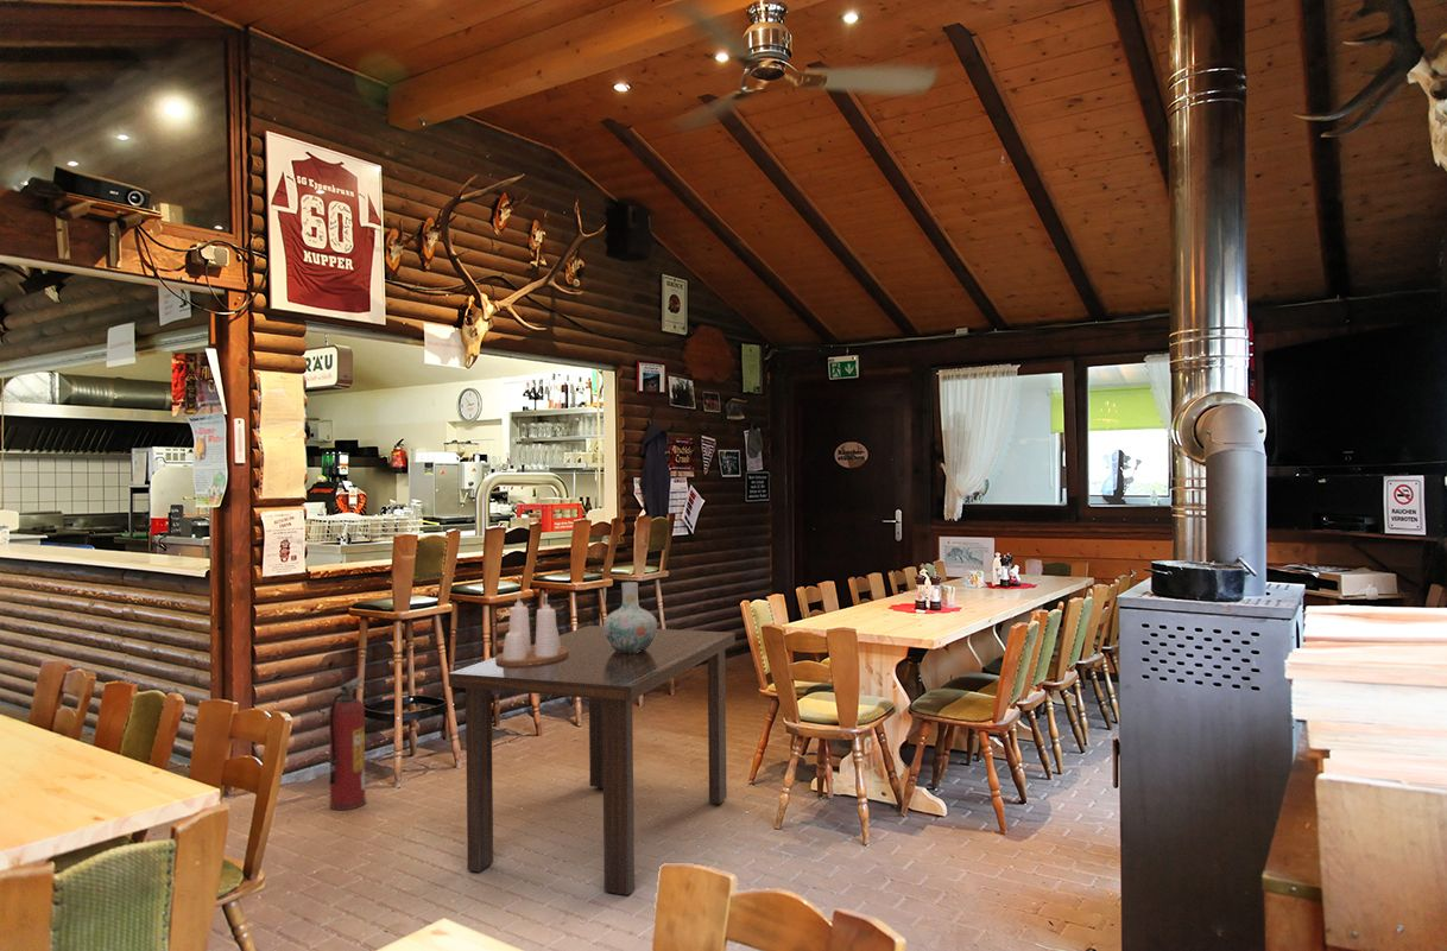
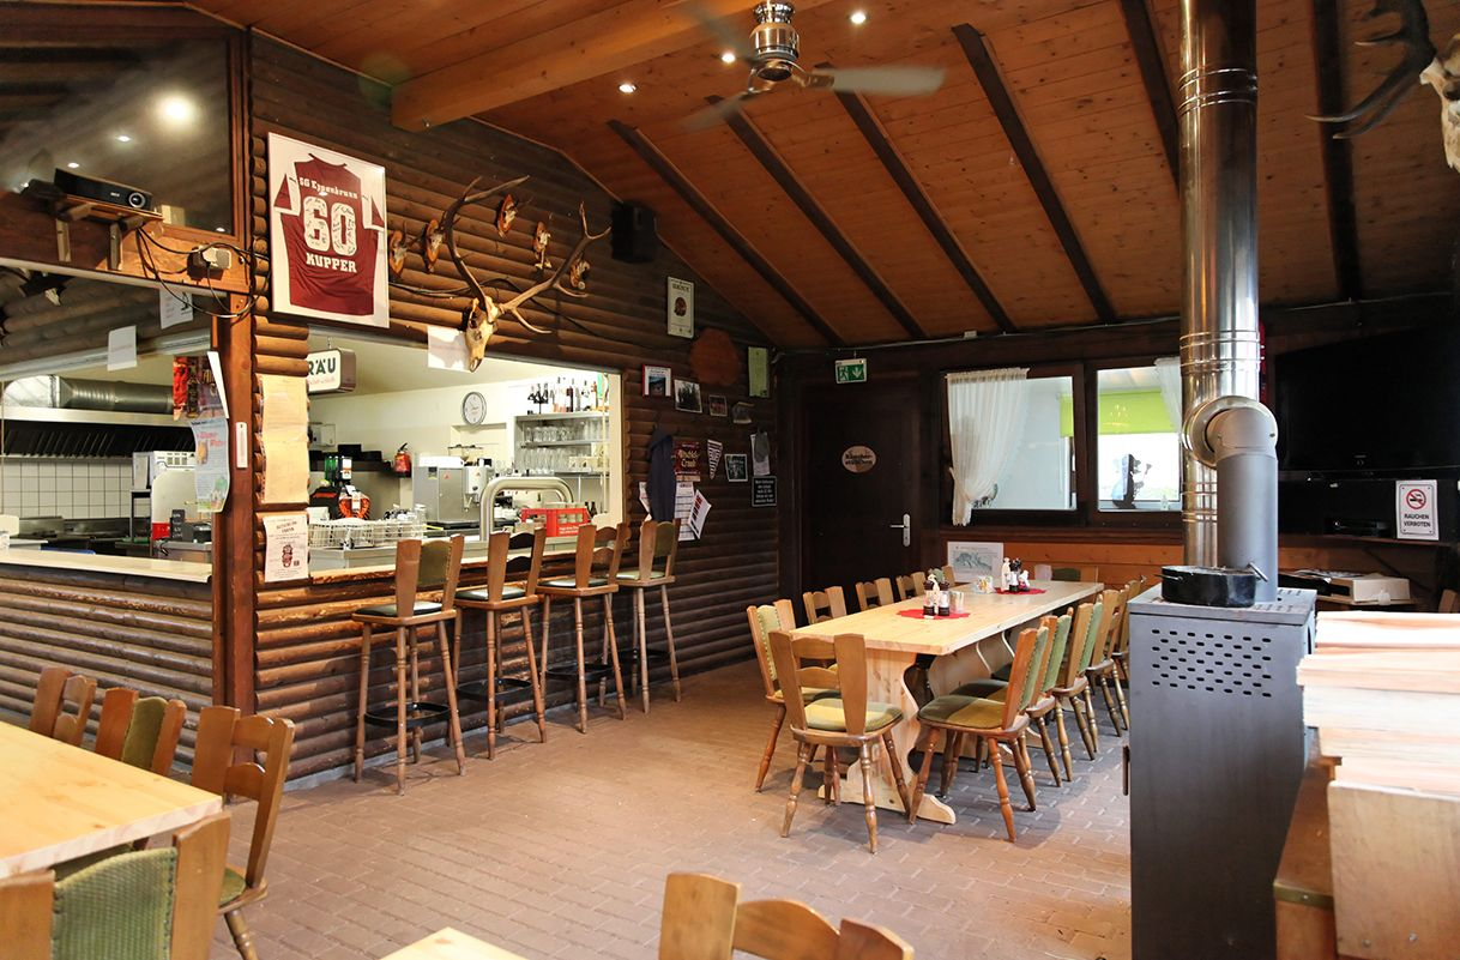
- condiment set [494,591,569,665]
- fire extinguisher [328,676,367,811]
- dining table [447,625,737,896]
- vase [602,581,658,653]
